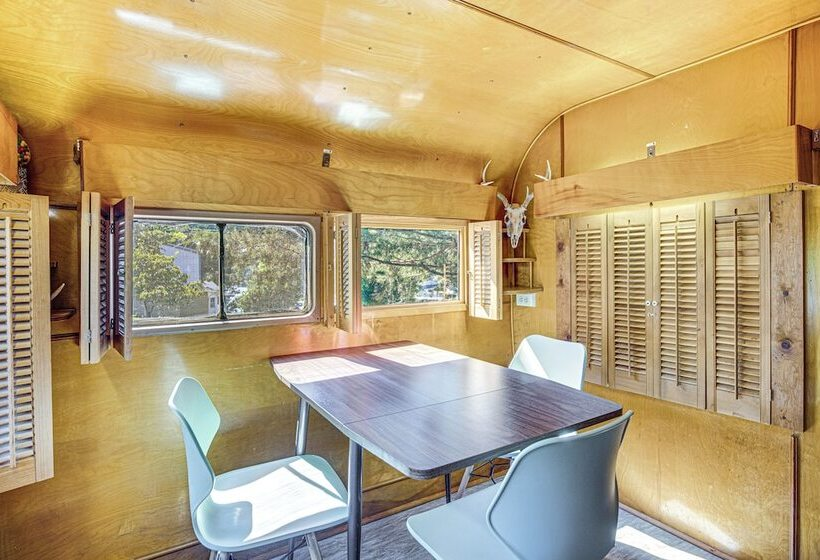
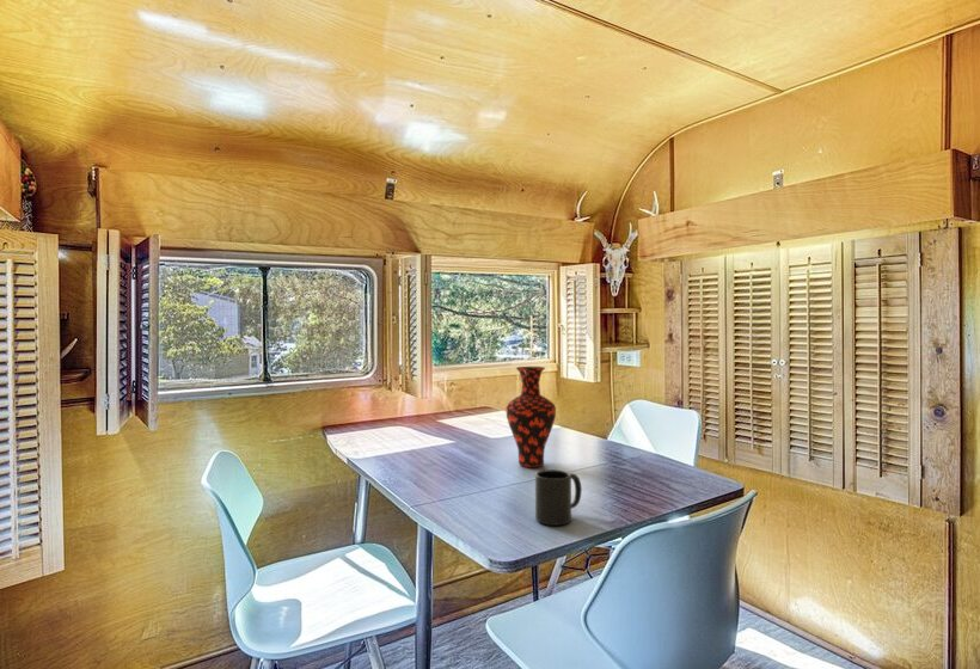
+ mug [534,468,583,527]
+ vase [504,366,557,468]
